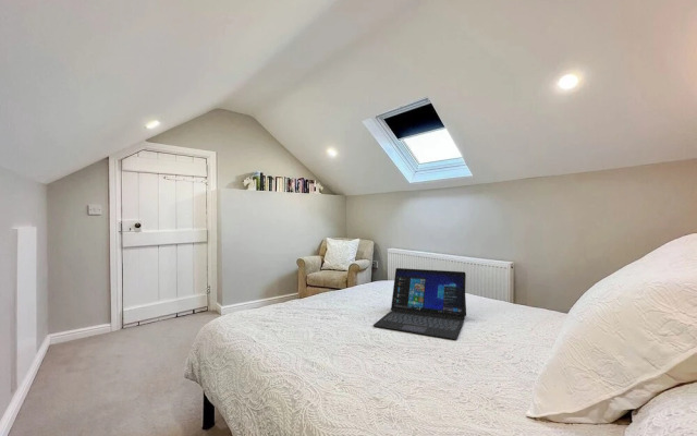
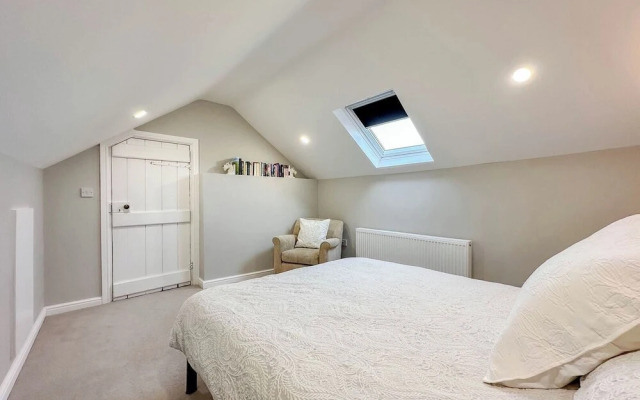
- laptop [372,267,467,340]
